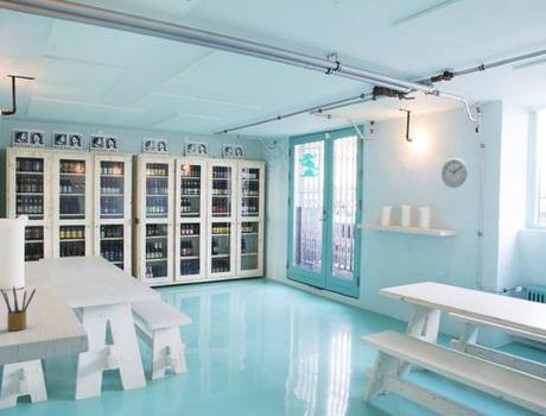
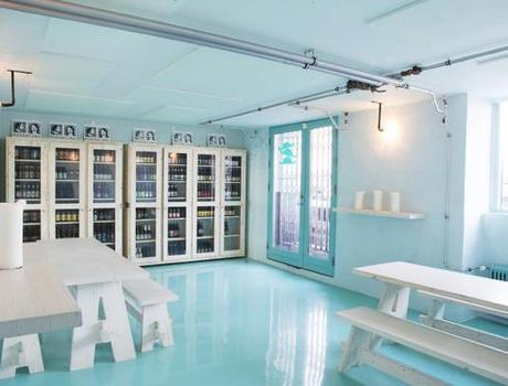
- wall clock [440,157,469,189]
- pencil box [0,285,37,332]
